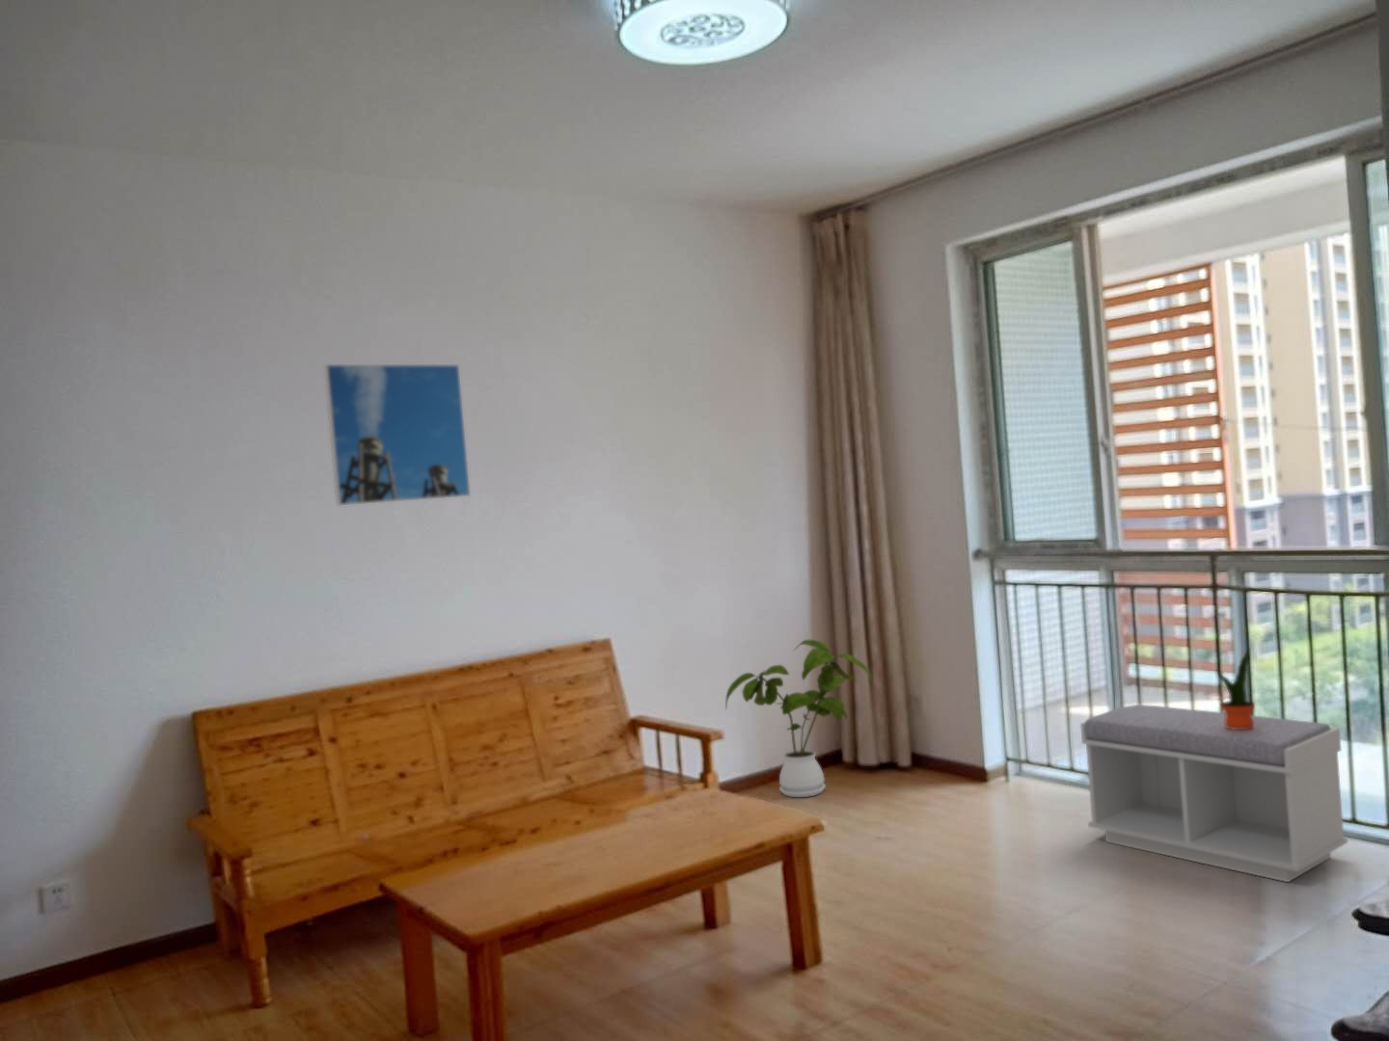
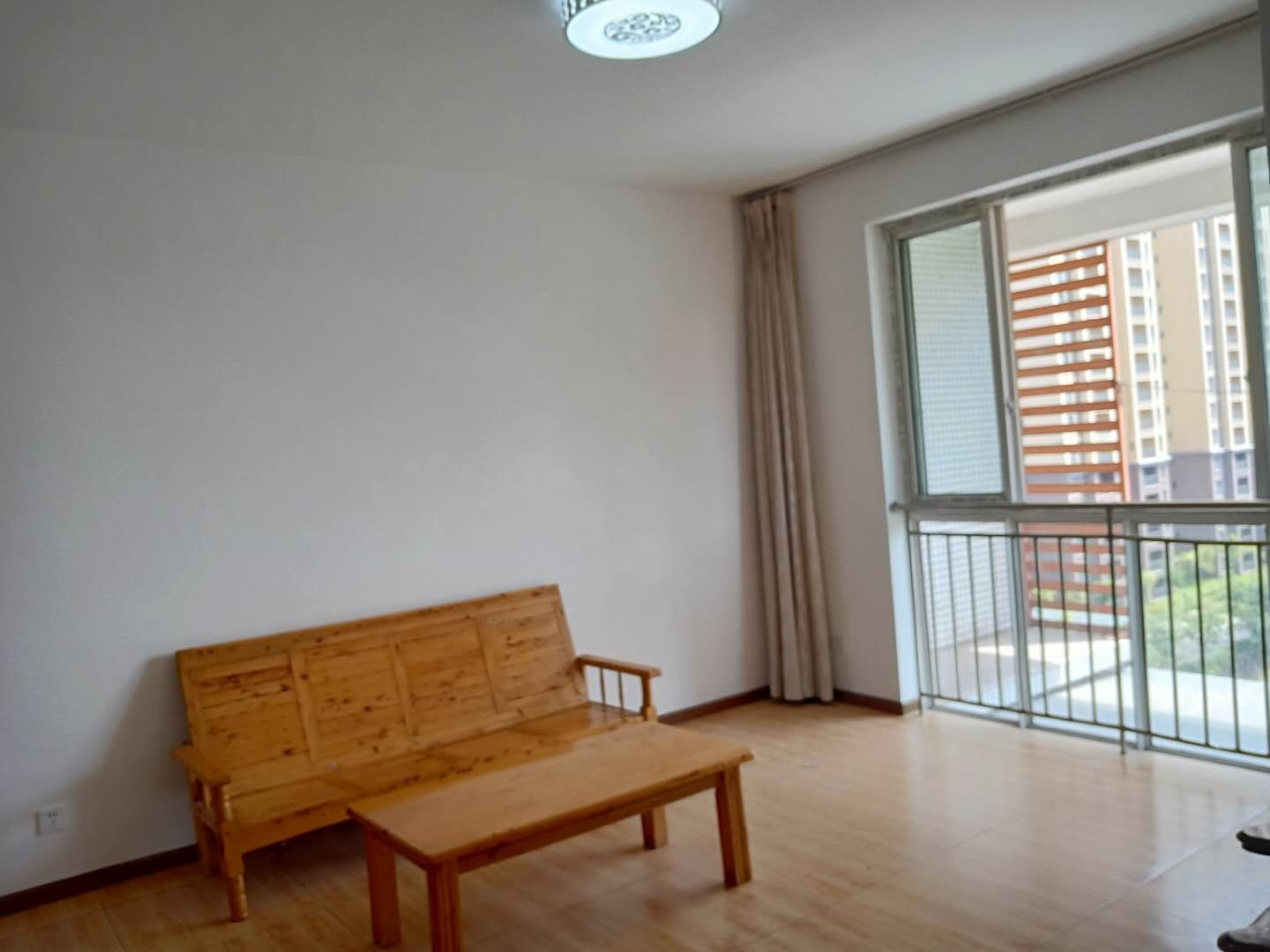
- house plant [724,639,875,798]
- potted plant [1215,647,1256,729]
- bench [1079,703,1349,882]
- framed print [323,363,471,507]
